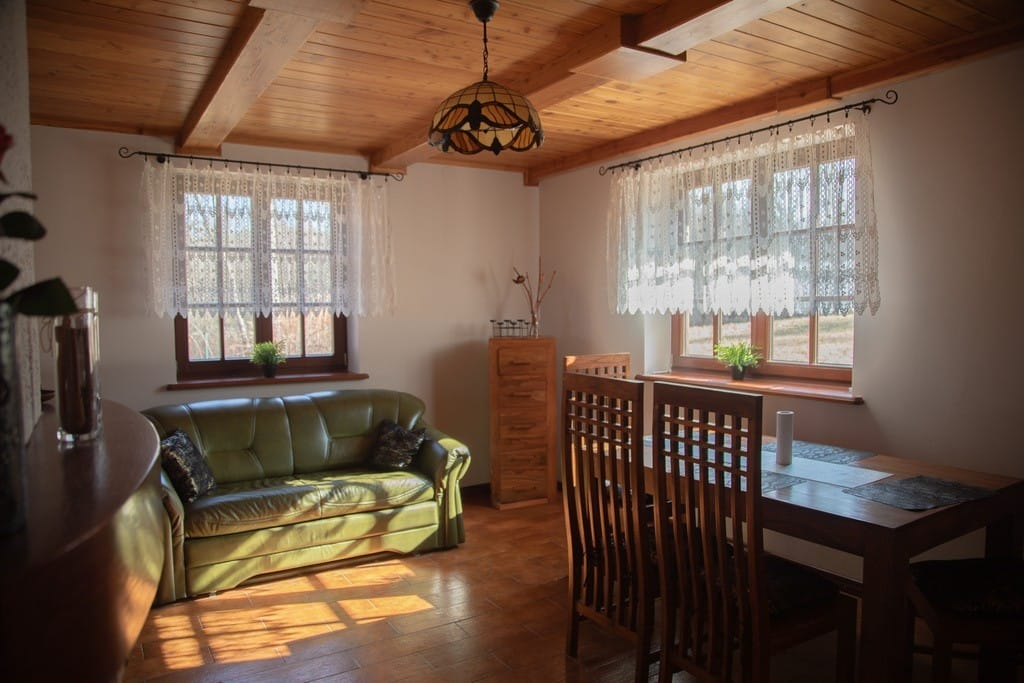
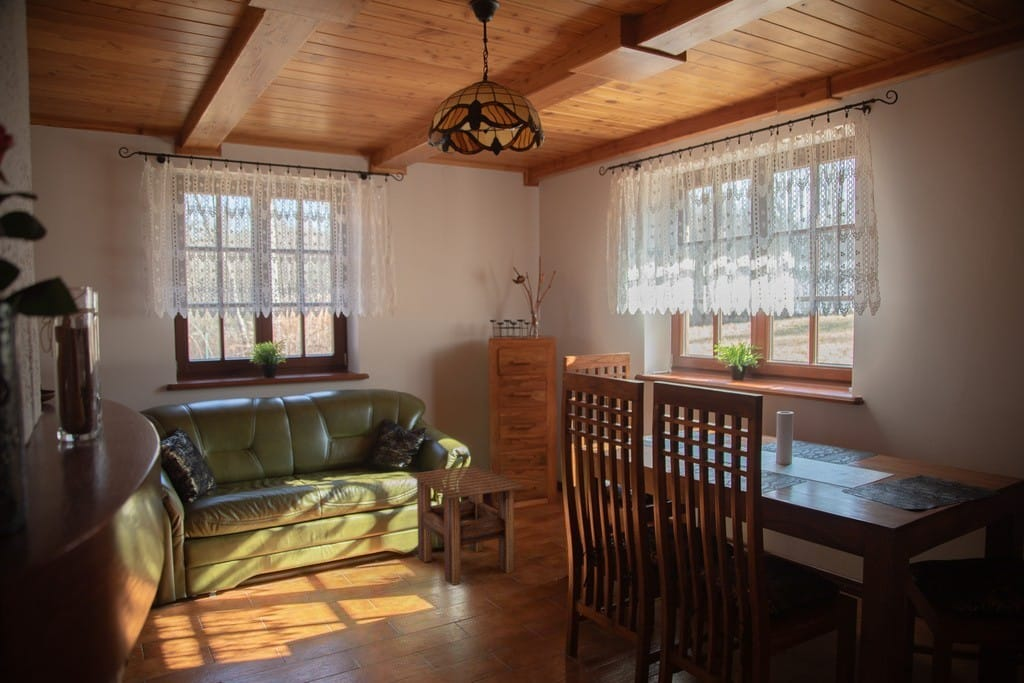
+ side table [406,464,527,586]
